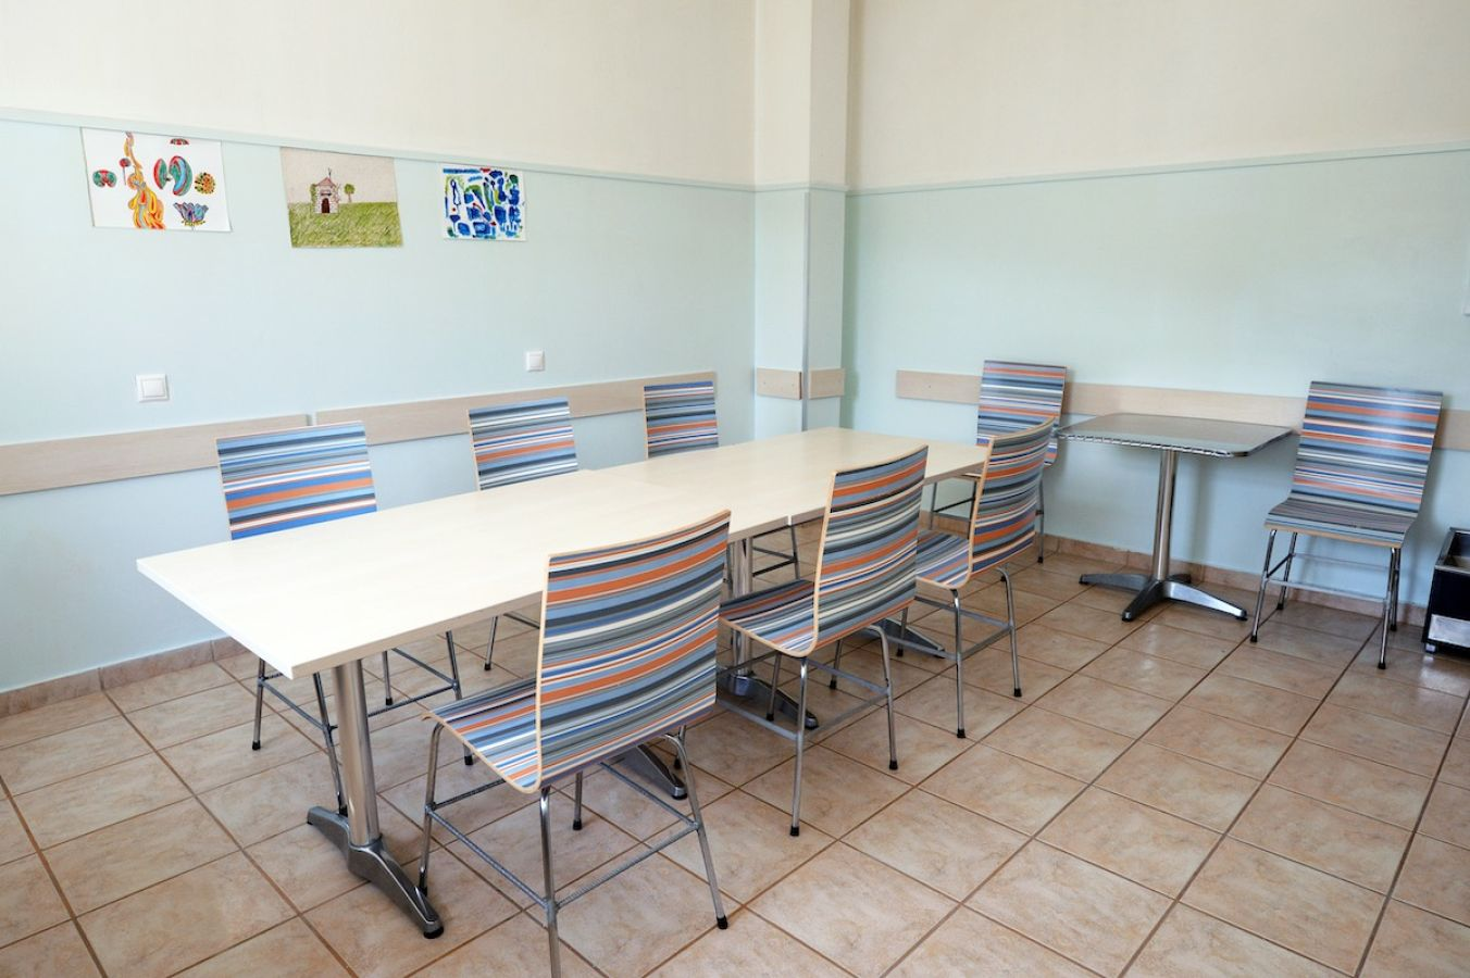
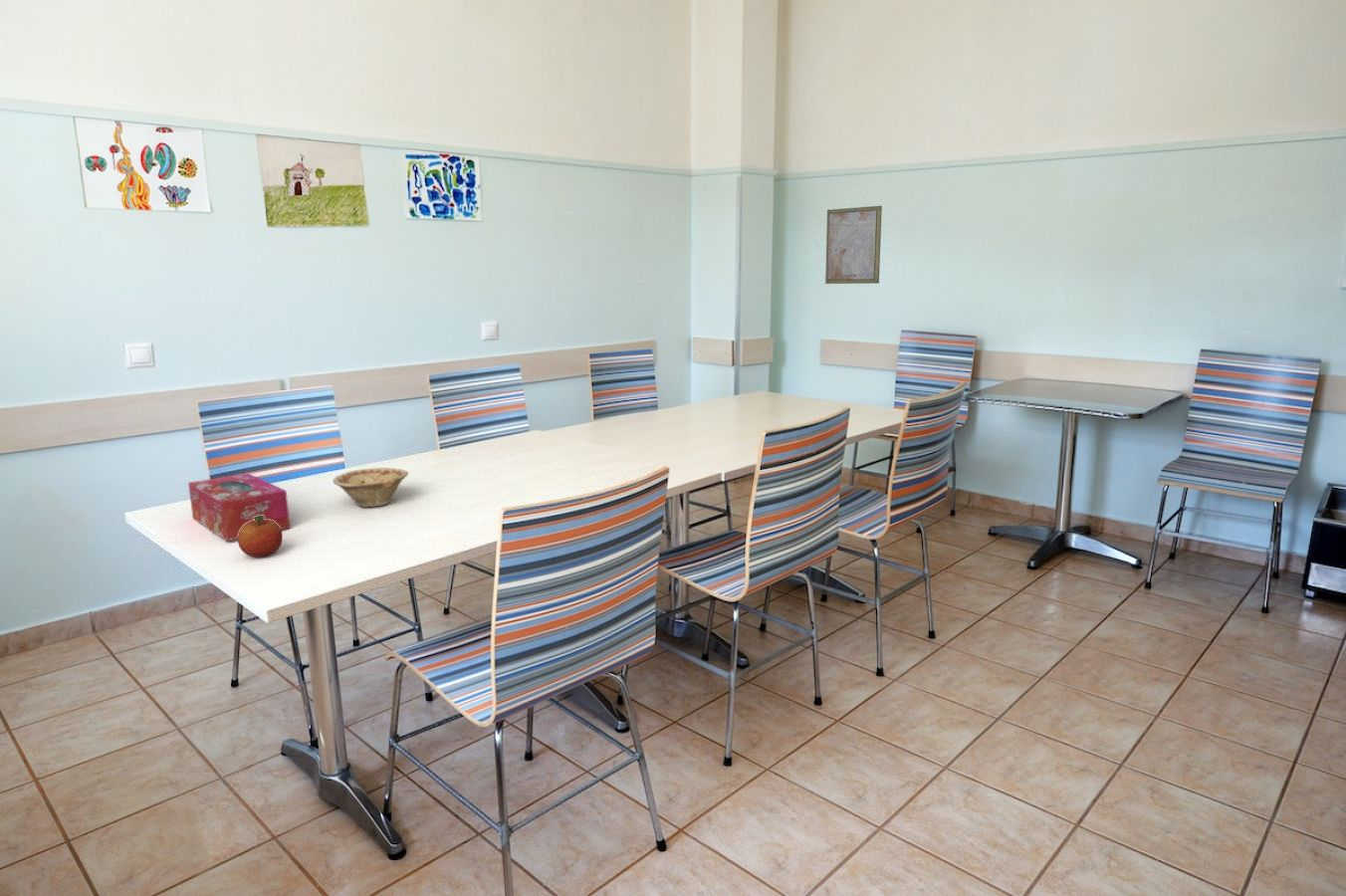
+ fruit [237,516,284,559]
+ tissue box [187,472,291,542]
+ wall art [824,205,883,285]
+ dish [332,467,409,508]
